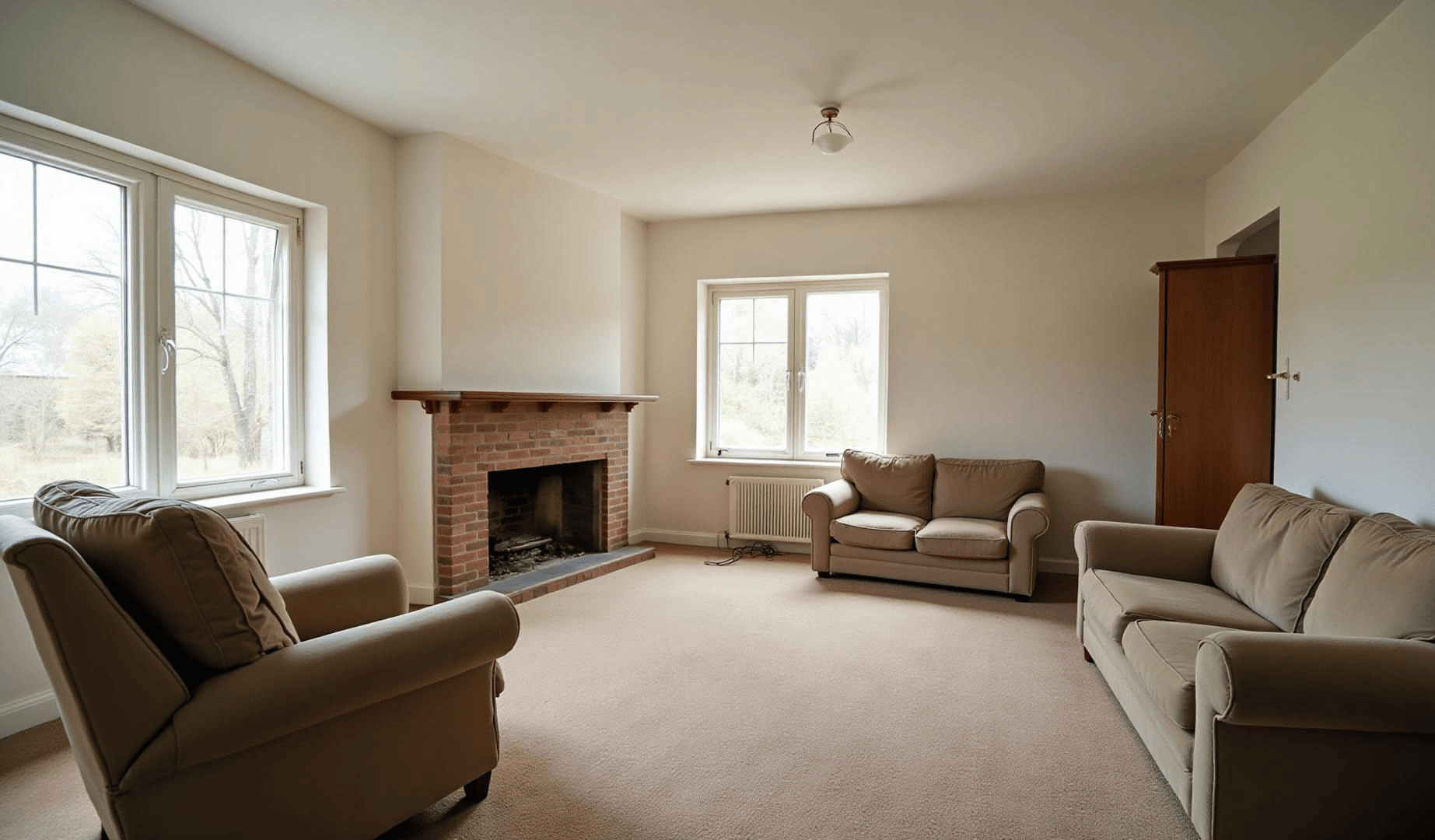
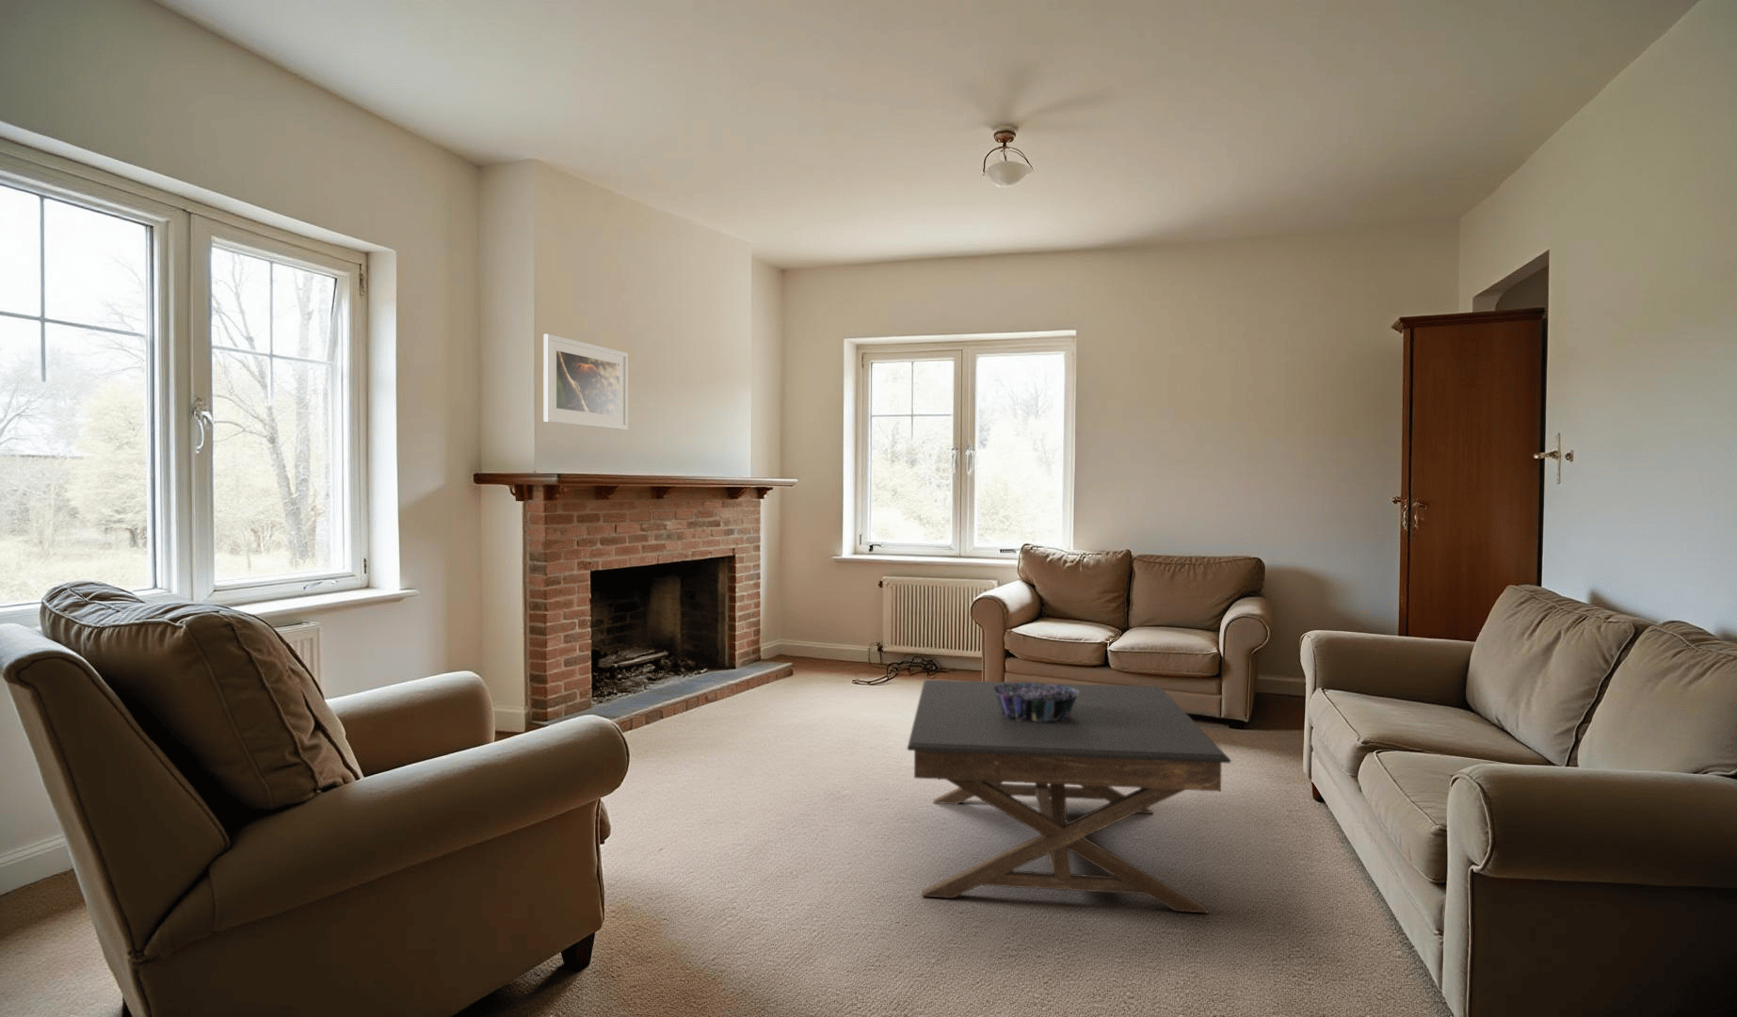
+ coffee table [907,679,1232,914]
+ decorative bowl [994,680,1079,723]
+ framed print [542,333,629,431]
